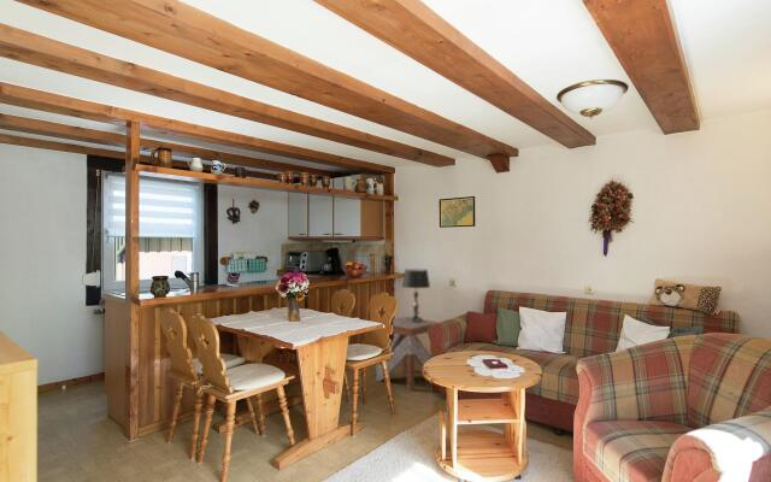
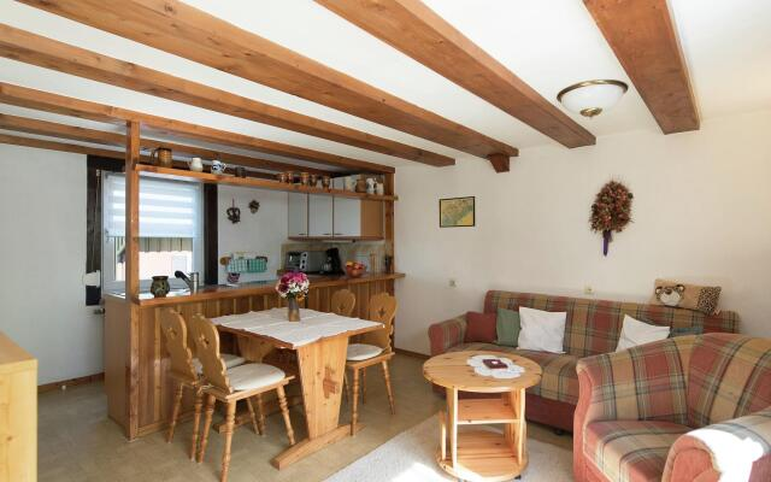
- side table [376,316,441,392]
- table lamp [401,268,431,322]
